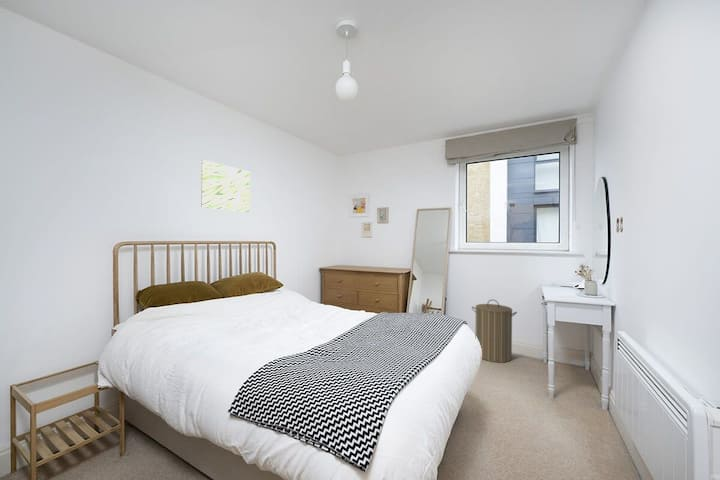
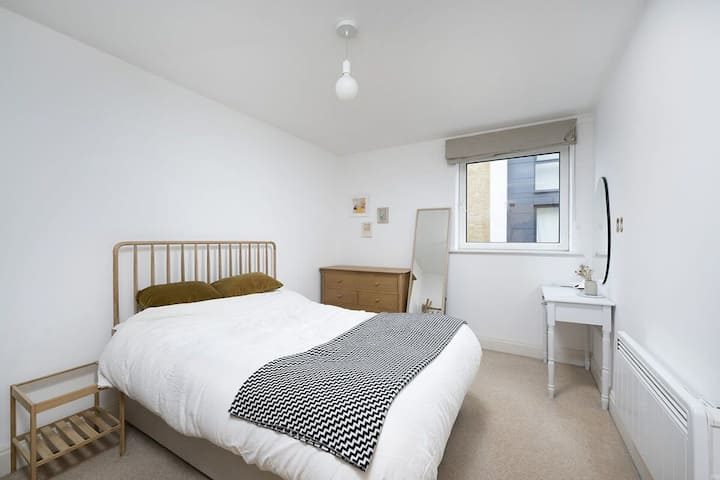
- wall art [201,159,251,213]
- laundry hamper [471,298,518,364]
